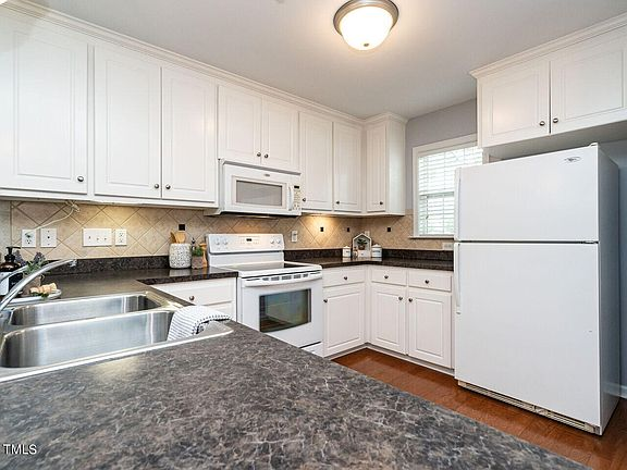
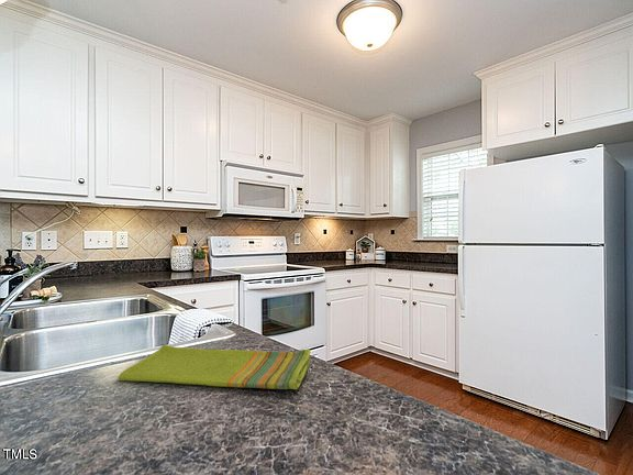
+ dish towel [116,344,312,390]
